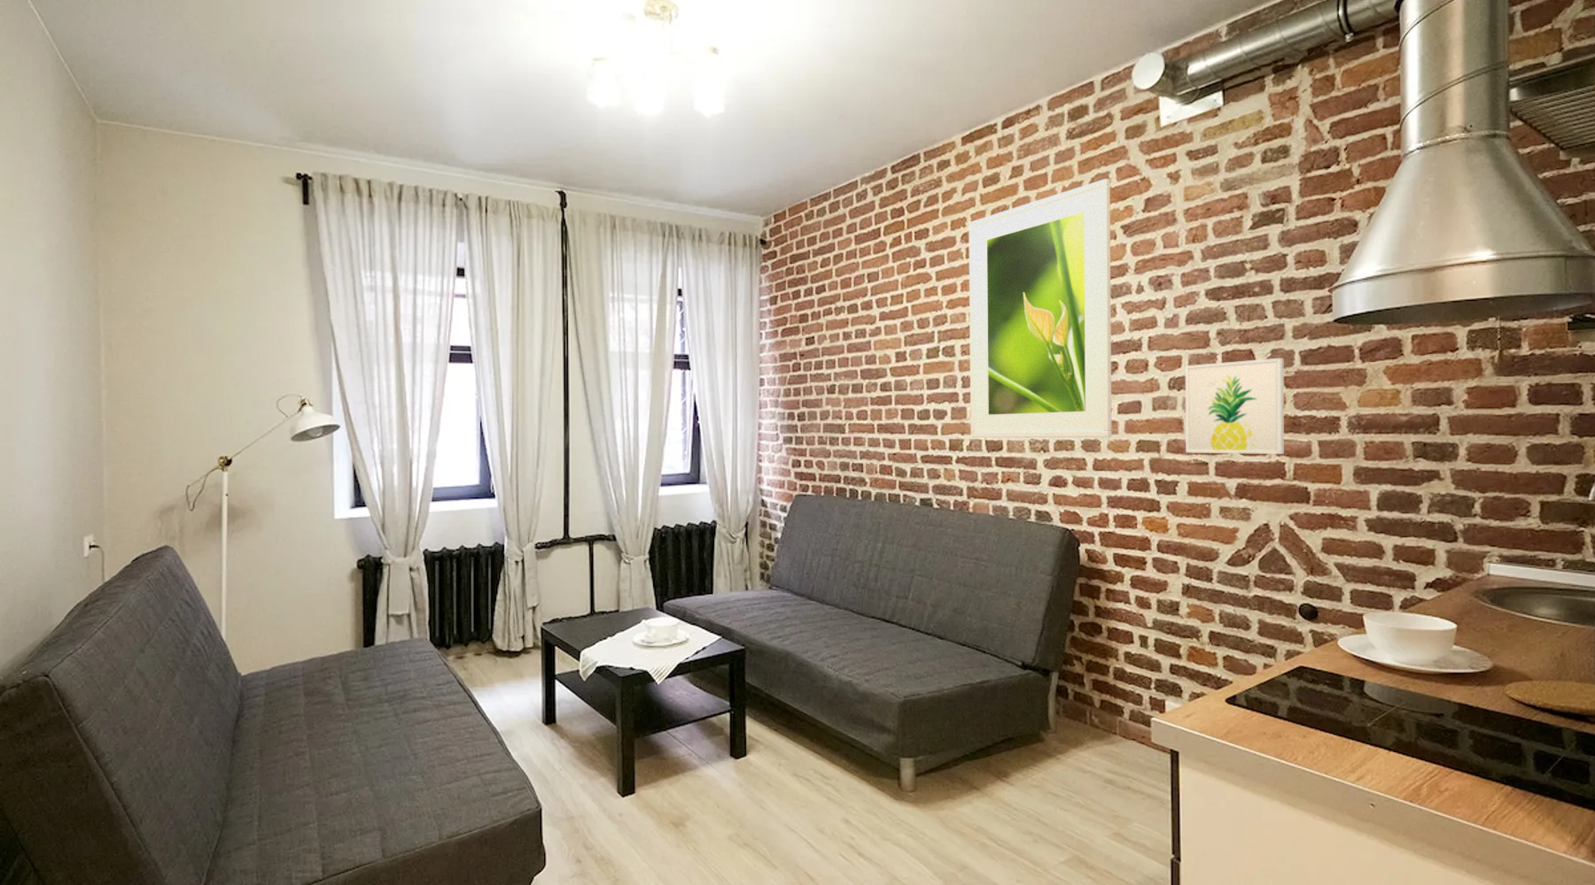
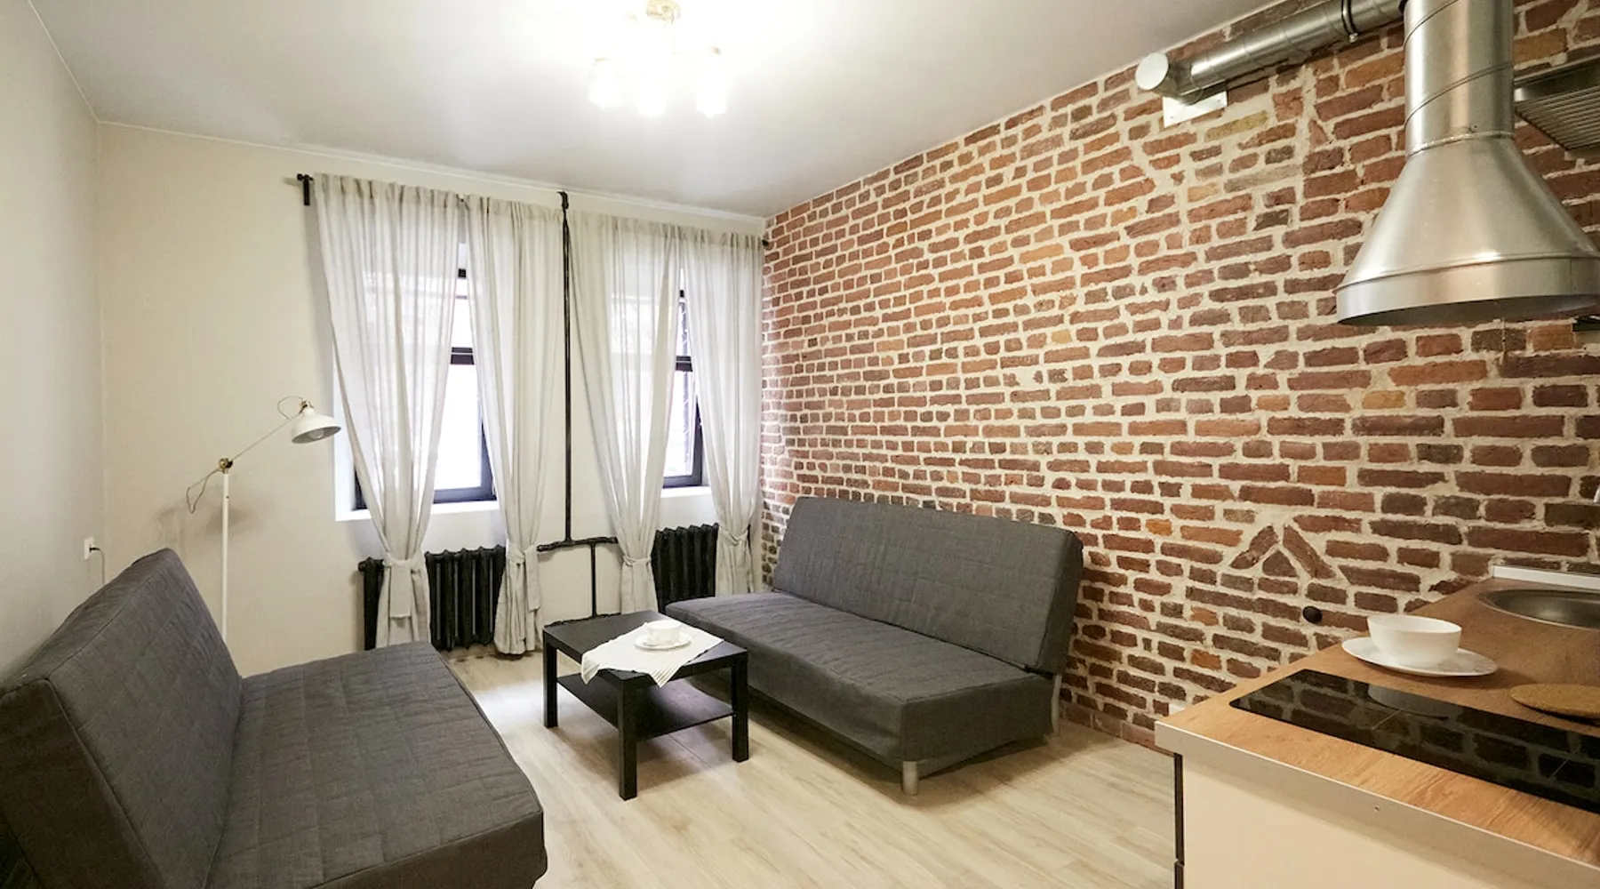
- wall art [1185,357,1285,454]
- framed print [968,178,1112,439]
